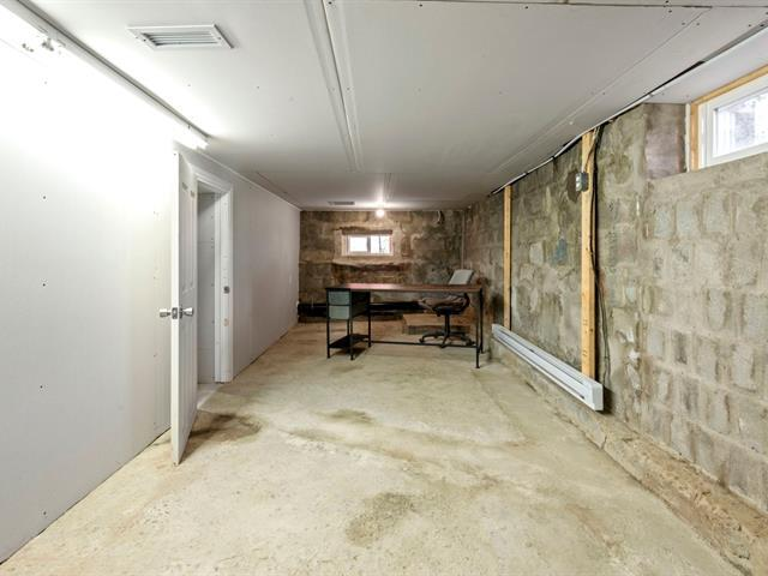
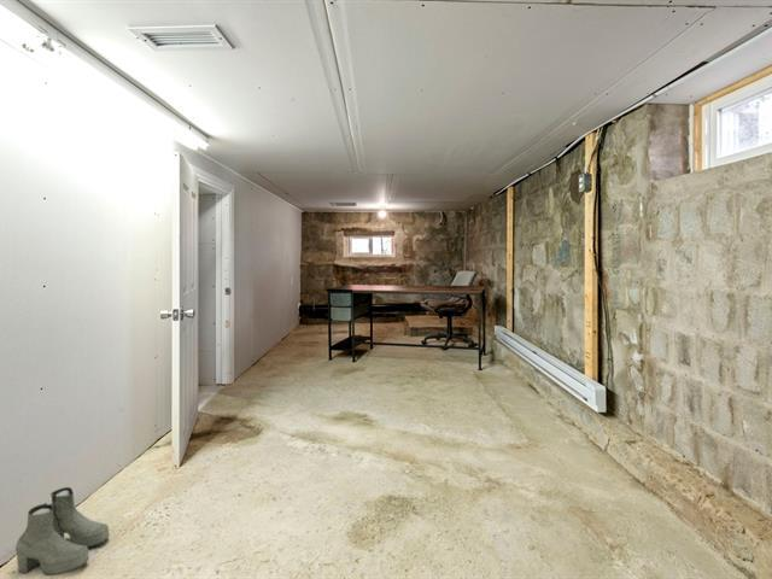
+ boots [14,486,111,577]
